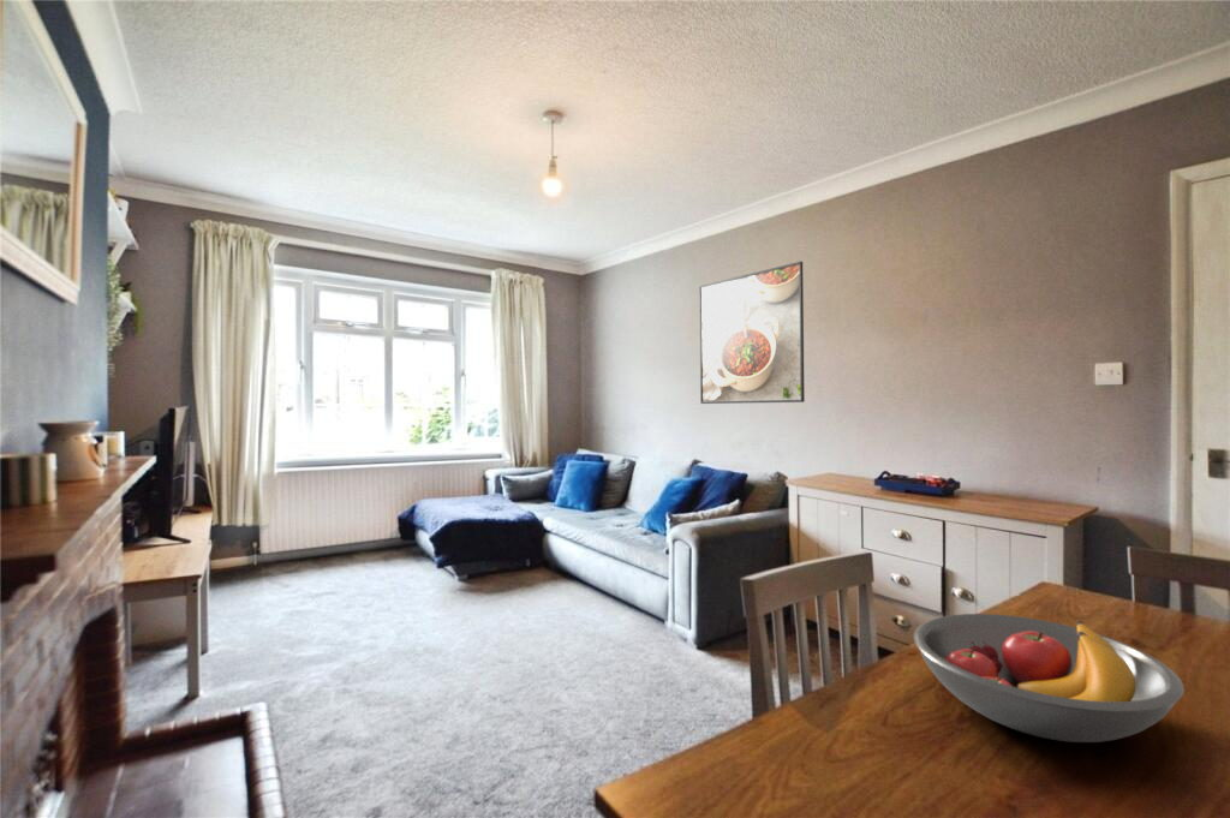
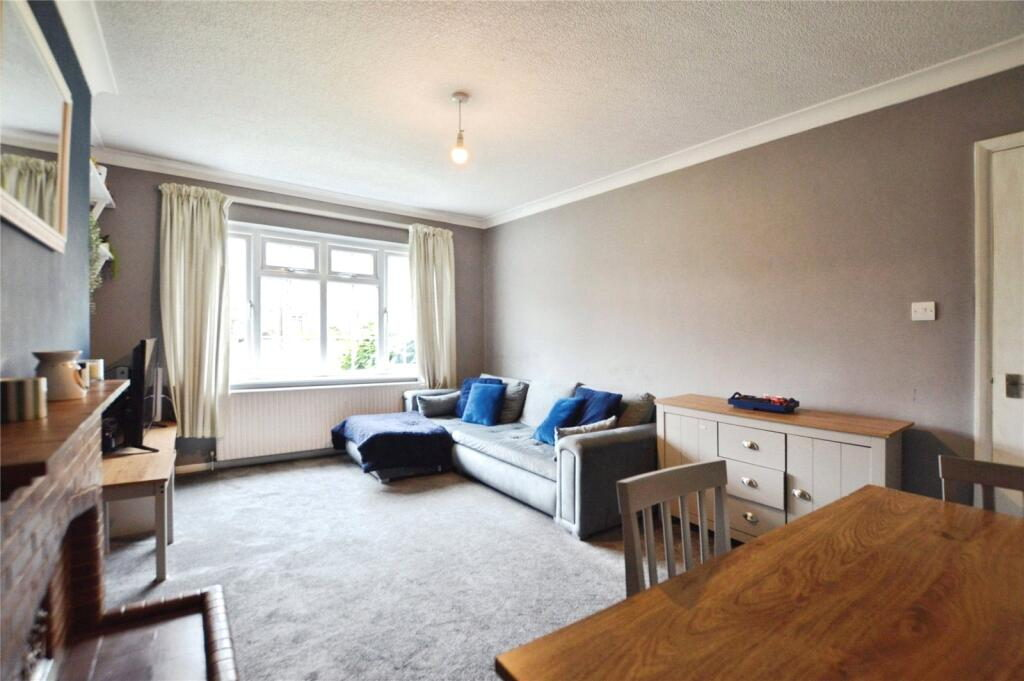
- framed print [698,261,806,405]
- fruit bowl [913,613,1186,744]
